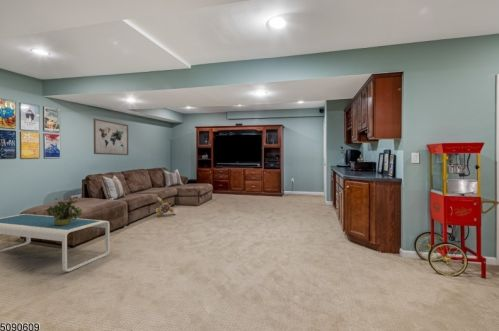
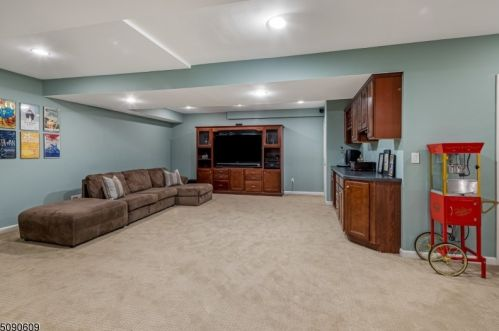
- wall art [93,118,129,156]
- plush toy [155,196,177,218]
- coffee table [0,213,111,272]
- potted plant [44,197,83,225]
